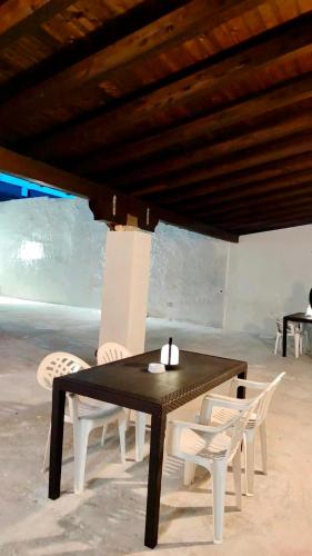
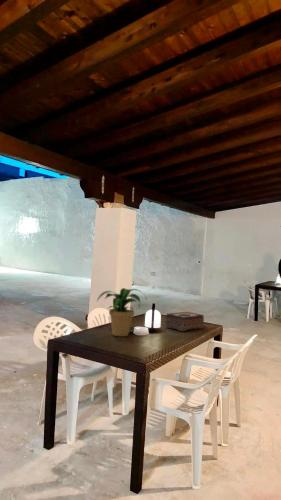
+ potted plant [96,287,148,337]
+ tissue box [164,311,205,332]
